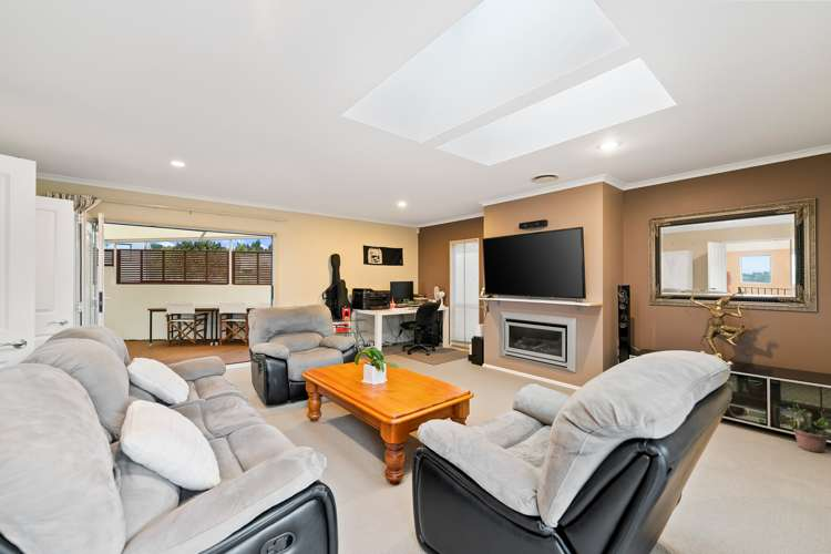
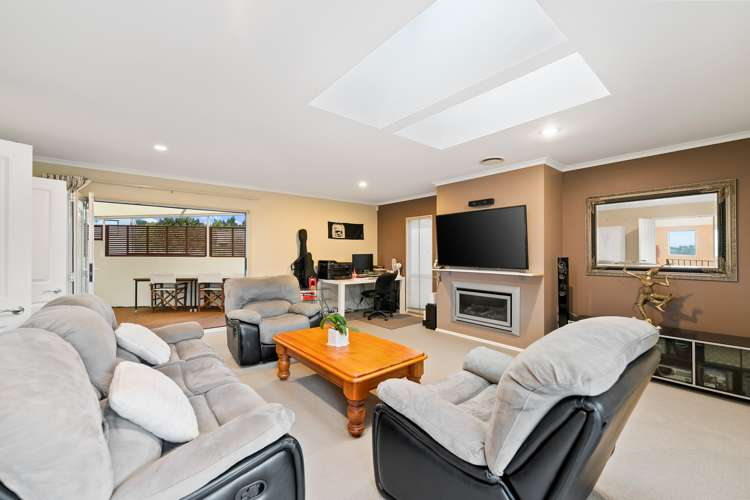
- potted plant [783,403,831,453]
